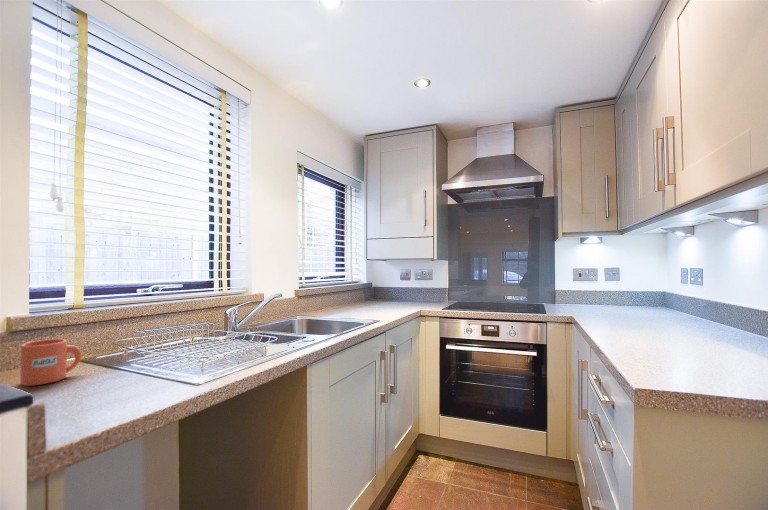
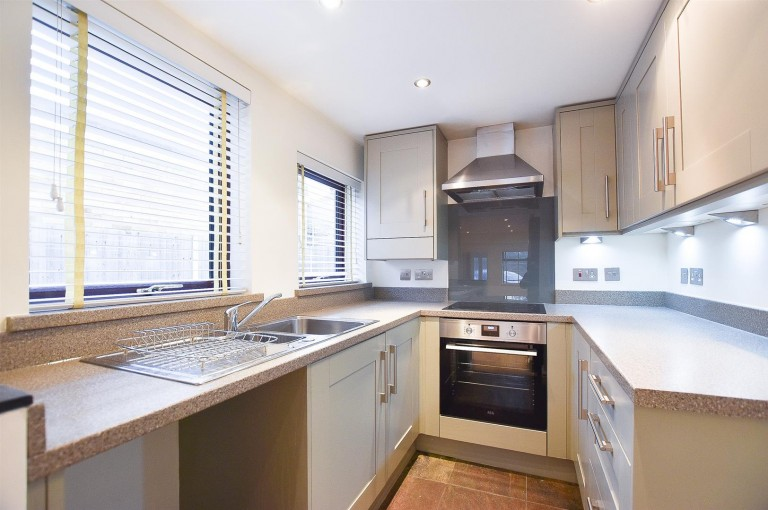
- mug [19,338,83,387]
